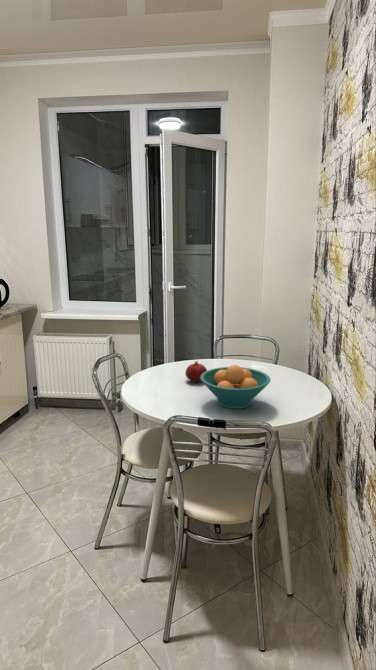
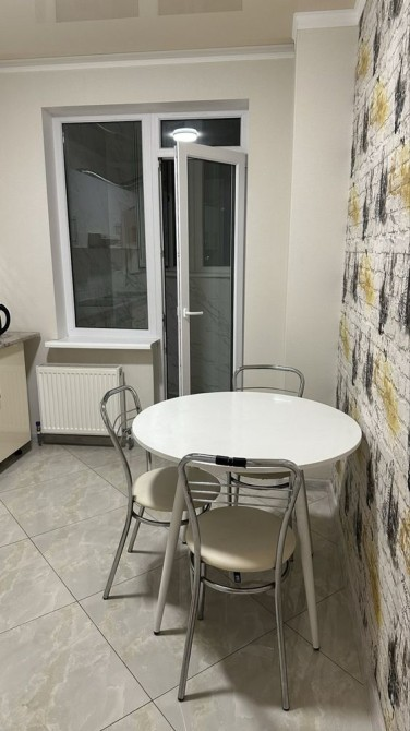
- fruit [185,360,208,383]
- fruit bowl [200,364,271,410]
